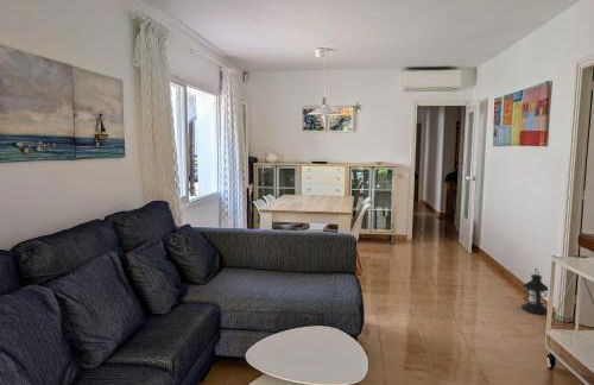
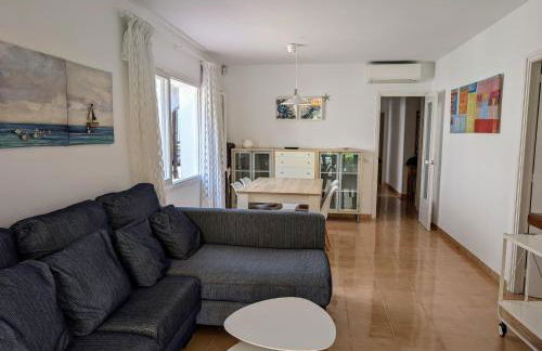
- lantern [520,267,549,315]
